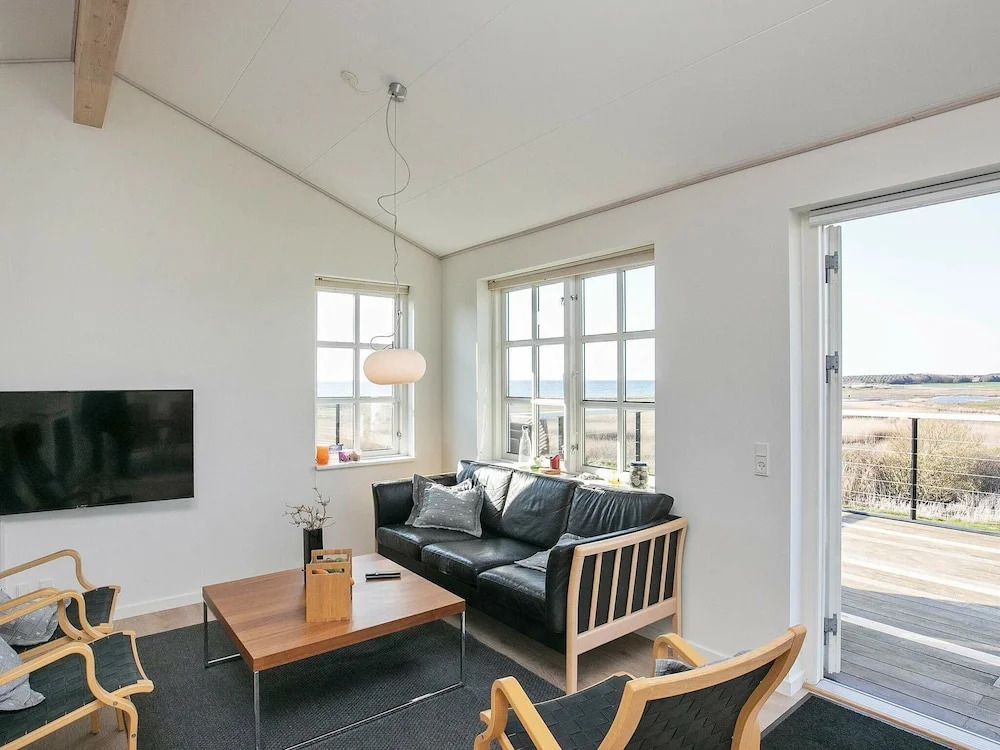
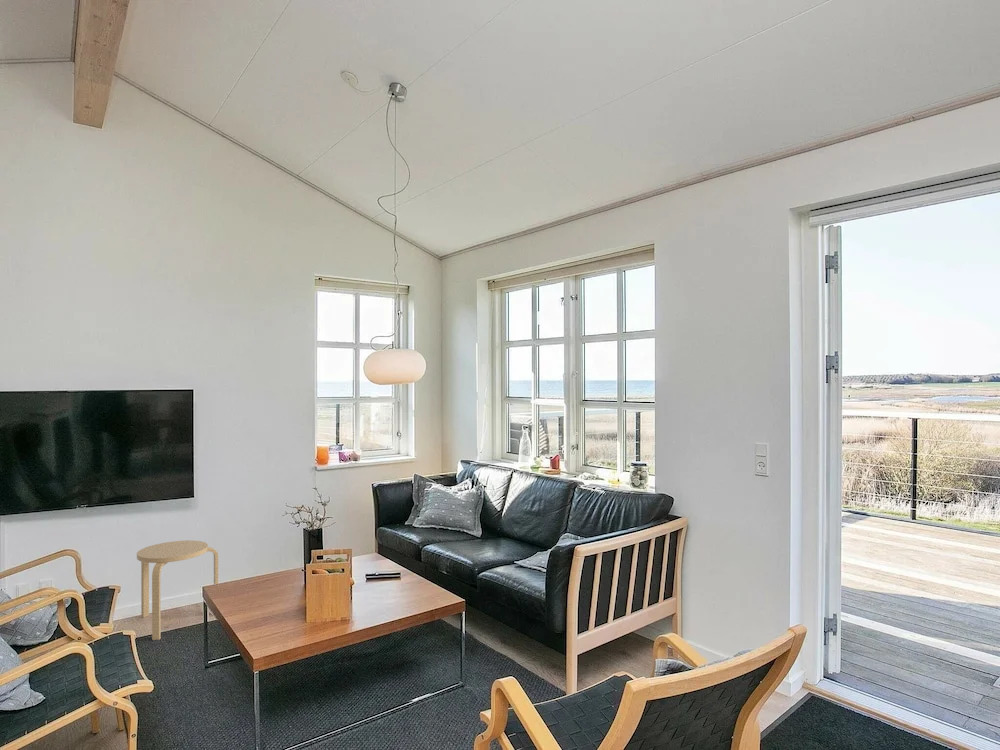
+ stool [136,539,219,641]
